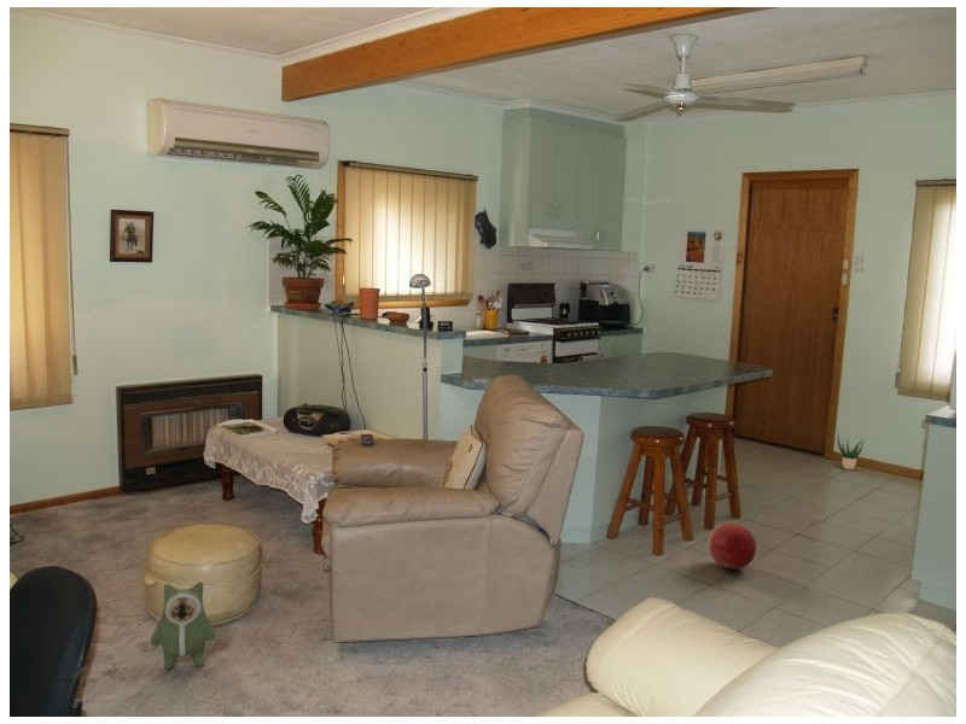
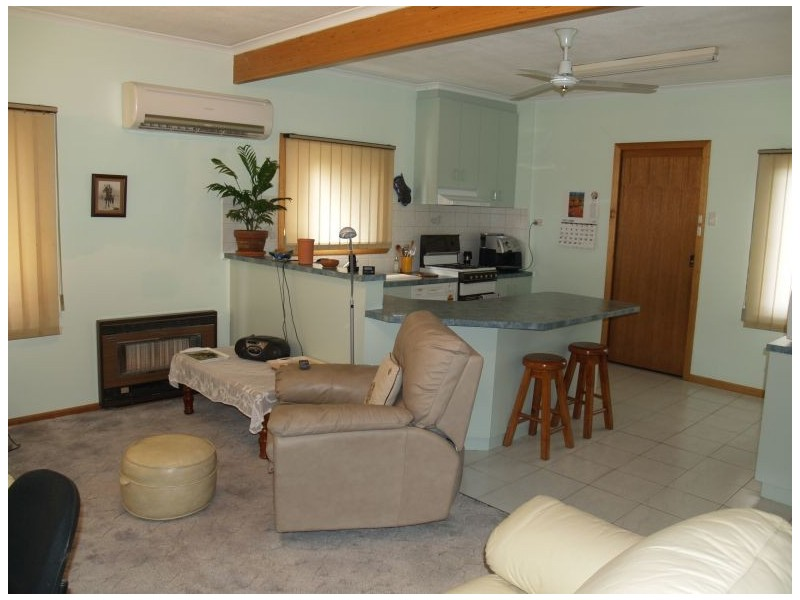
- potted plant [837,431,865,471]
- plush toy [150,580,217,670]
- ball [708,521,757,571]
